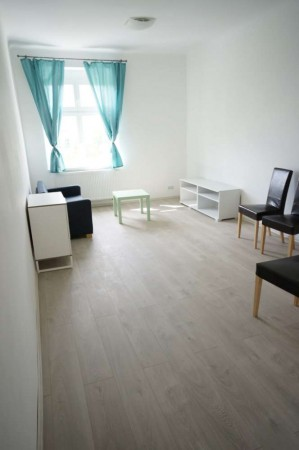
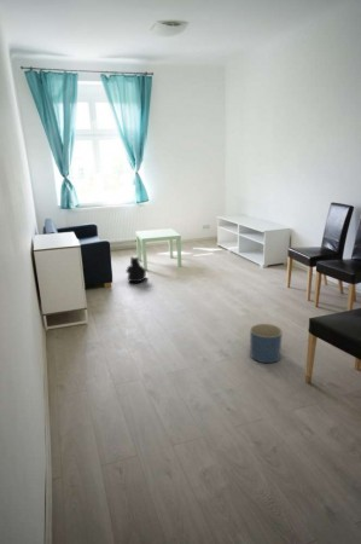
+ planter [249,323,284,364]
+ plush toy [124,256,147,283]
